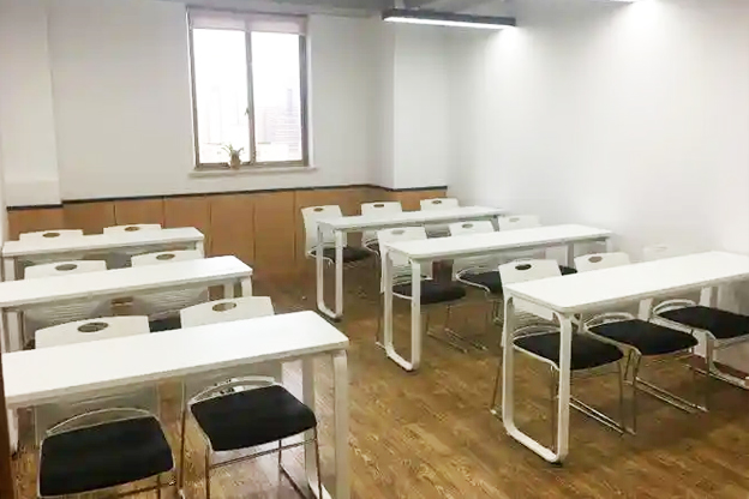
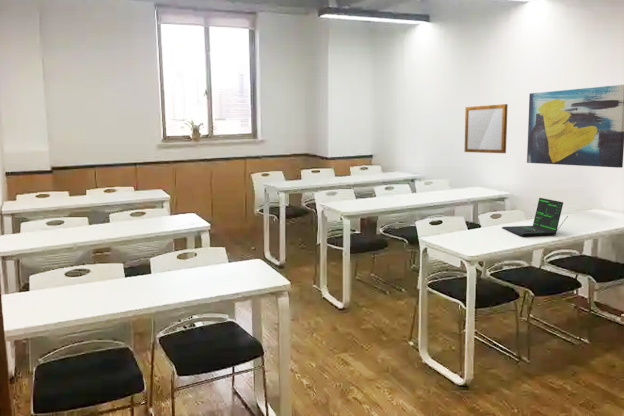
+ laptop [501,197,569,237]
+ writing board [464,103,509,154]
+ wall art [526,84,624,169]
